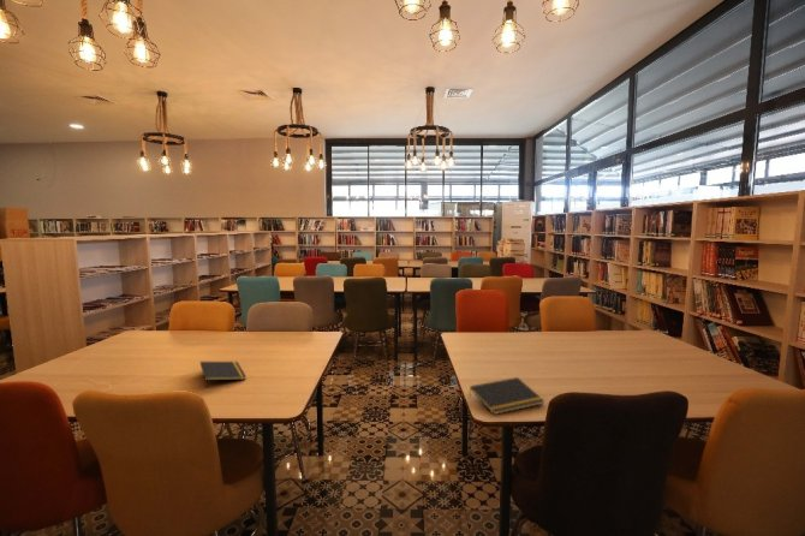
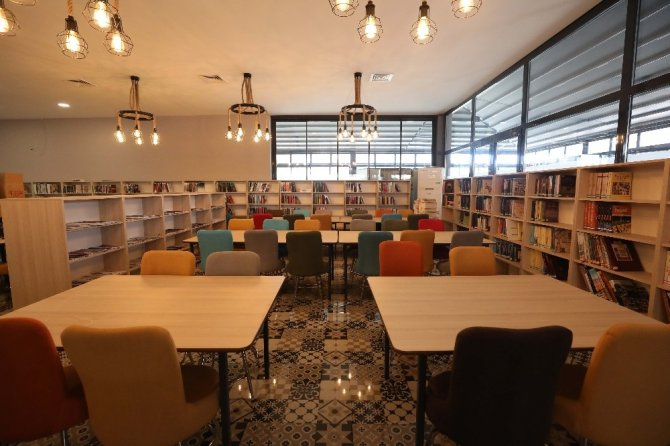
- notepad [467,376,545,416]
- notepad [199,361,248,389]
